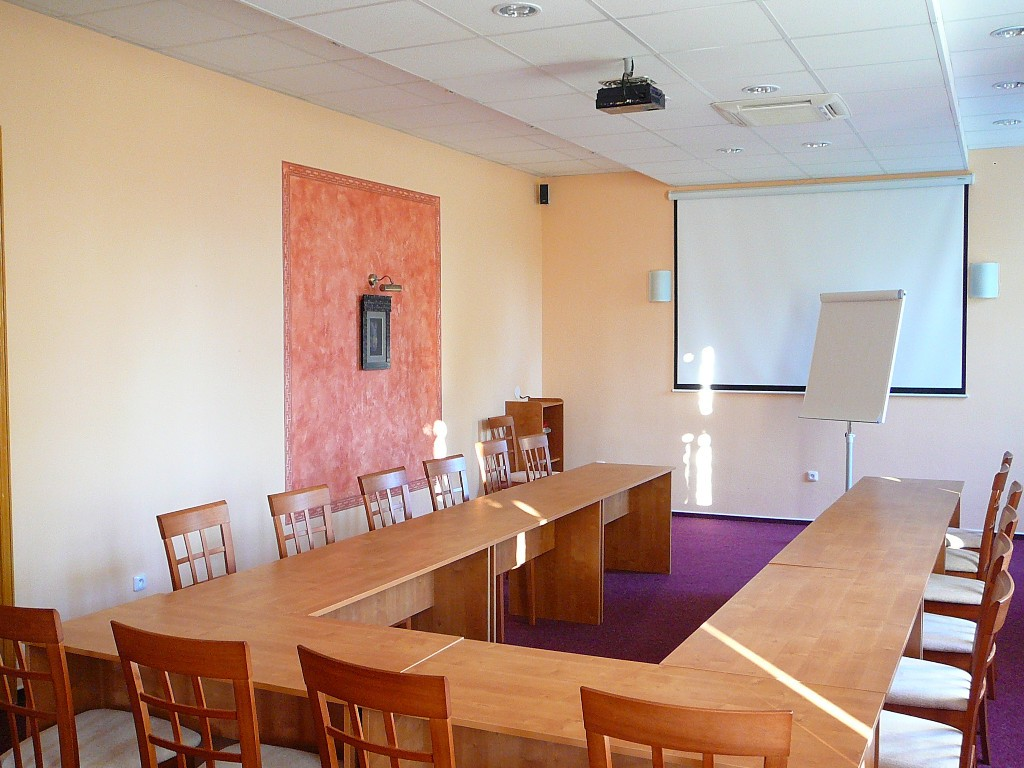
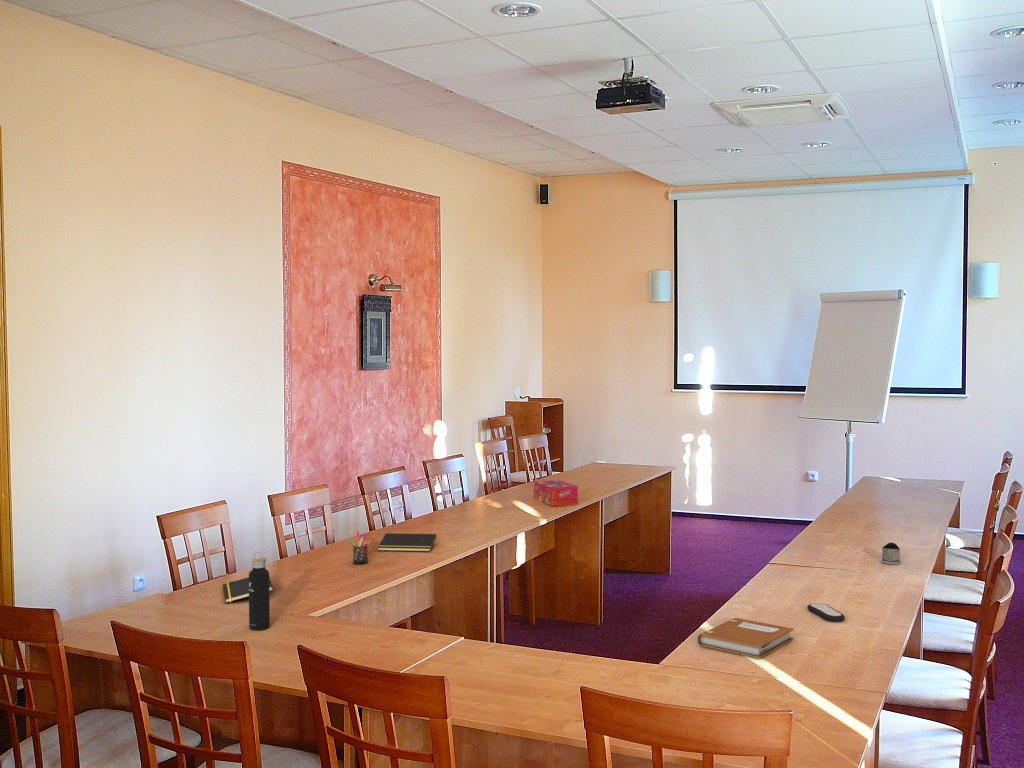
+ water bottle [248,551,271,631]
+ remote control [806,603,846,623]
+ notebook [696,617,794,659]
+ tissue box [533,479,579,507]
+ pen holder [348,530,369,565]
+ tea glass holder [880,542,901,565]
+ notepad [222,576,275,604]
+ notepad [377,532,437,552]
